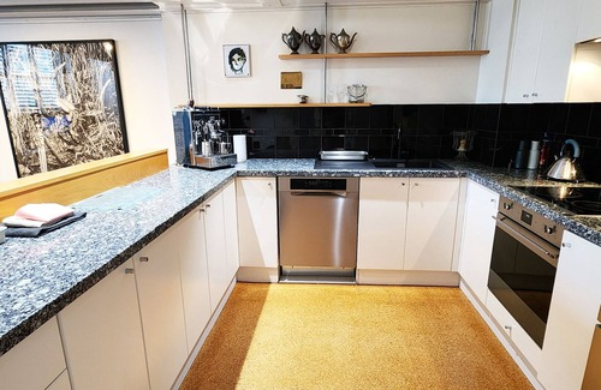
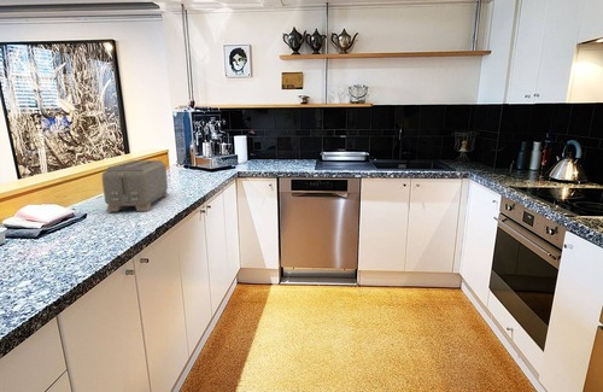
+ toaster [101,159,170,212]
